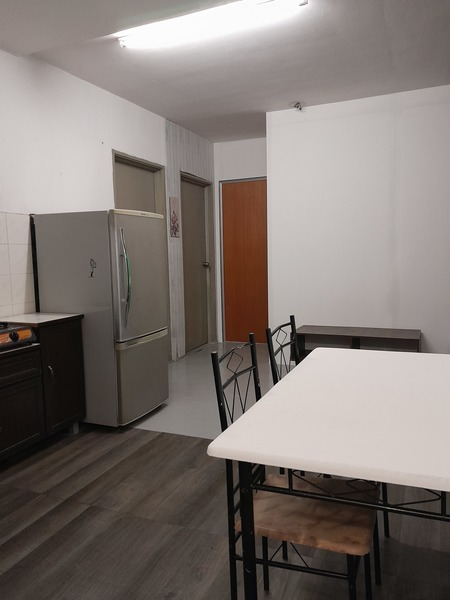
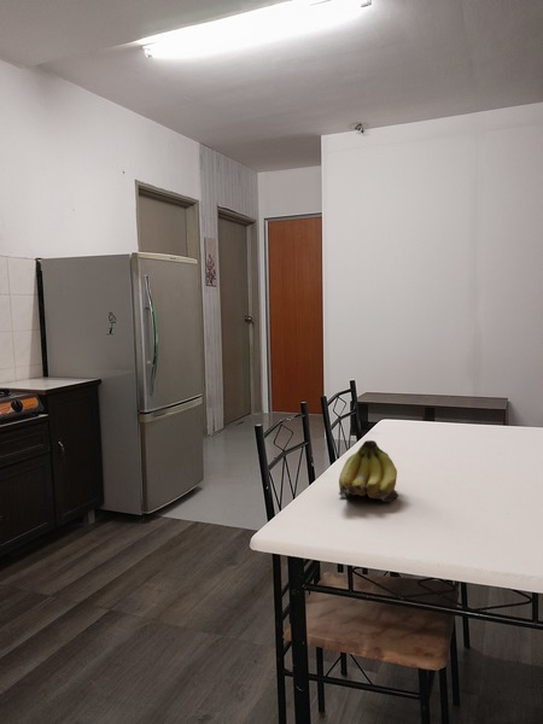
+ fruit [338,439,399,502]
